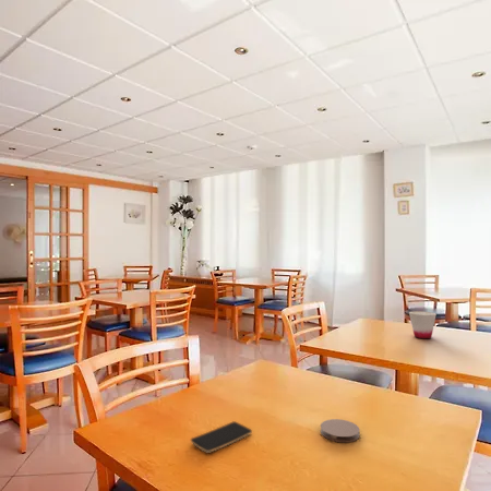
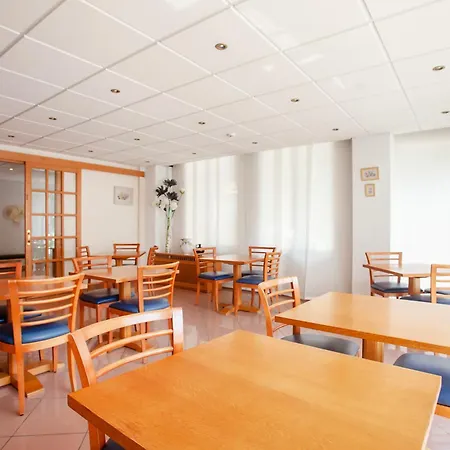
- smartphone [190,420,253,454]
- cup [408,310,438,339]
- coaster [320,418,361,443]
